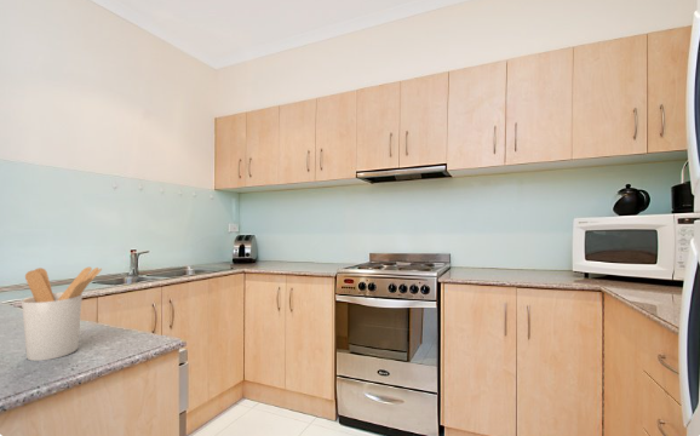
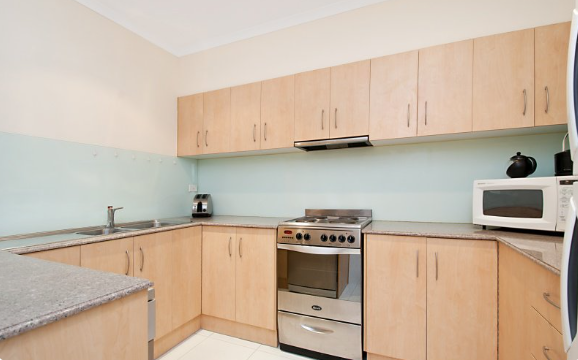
- utensil holder [21,266,103,362]
